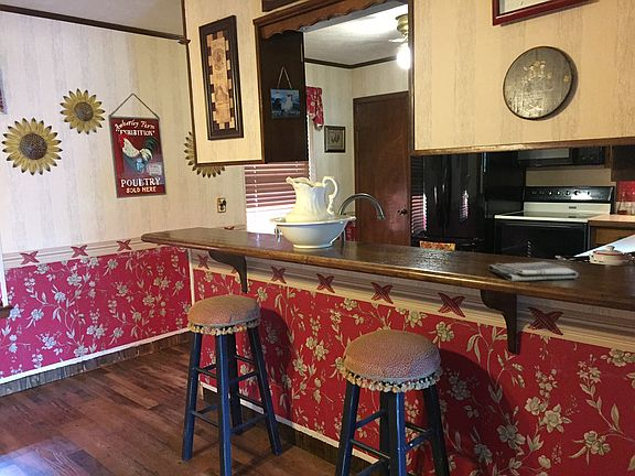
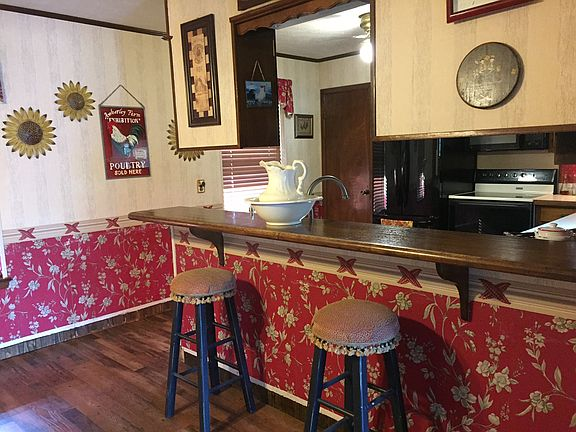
- dish towel [487,261,580,282]
